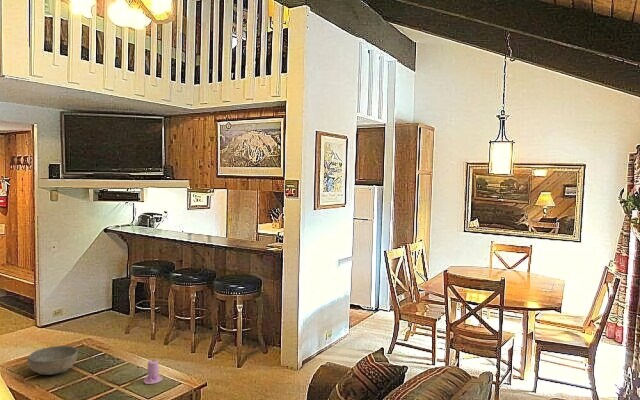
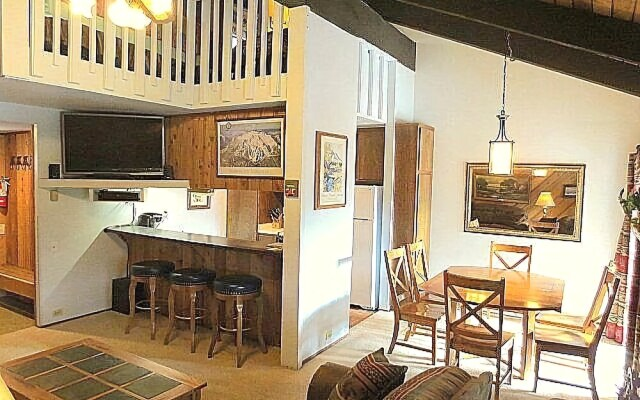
- bowl [26,345,79,376]
- candle [143,358,163,385]
